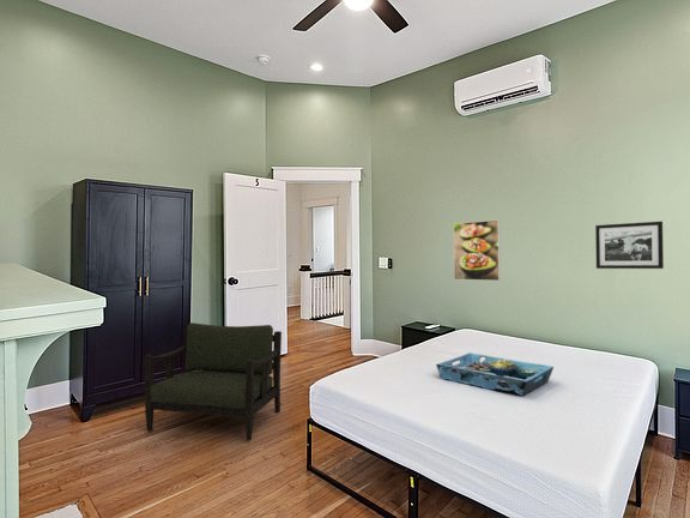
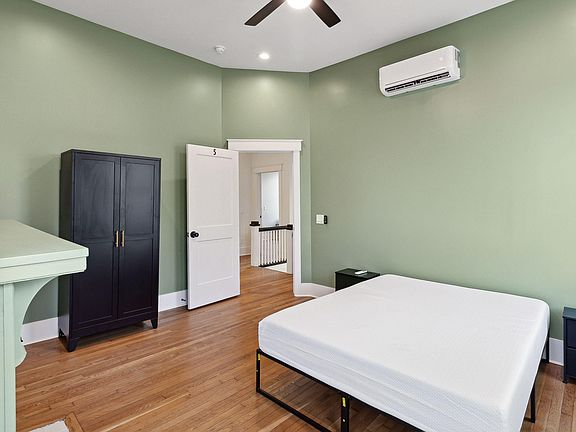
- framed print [453,218,502,282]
- armchair [144,321,283,441]
- picture frame [594,221,665,270]
- serving tray [435,351,555,397]
